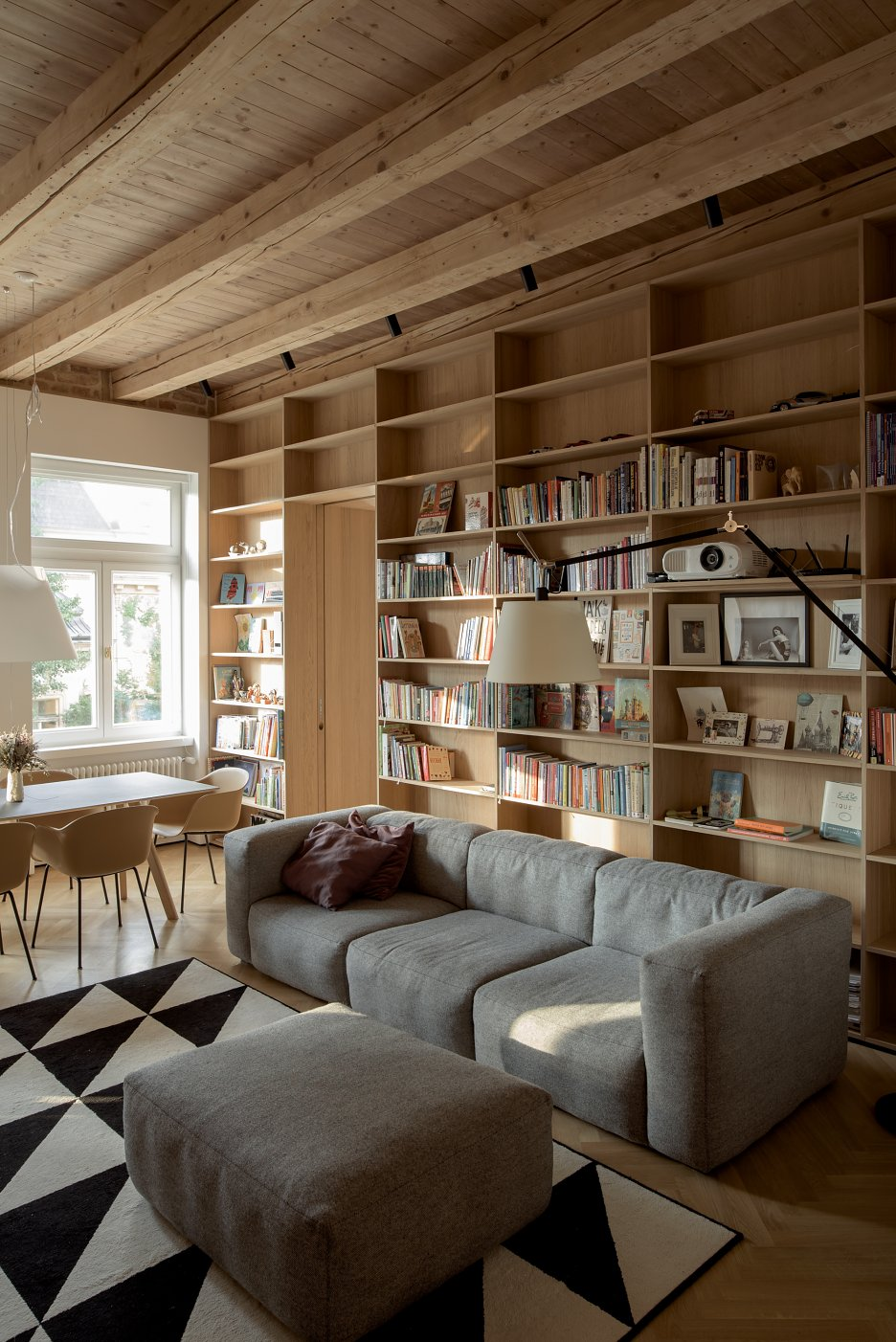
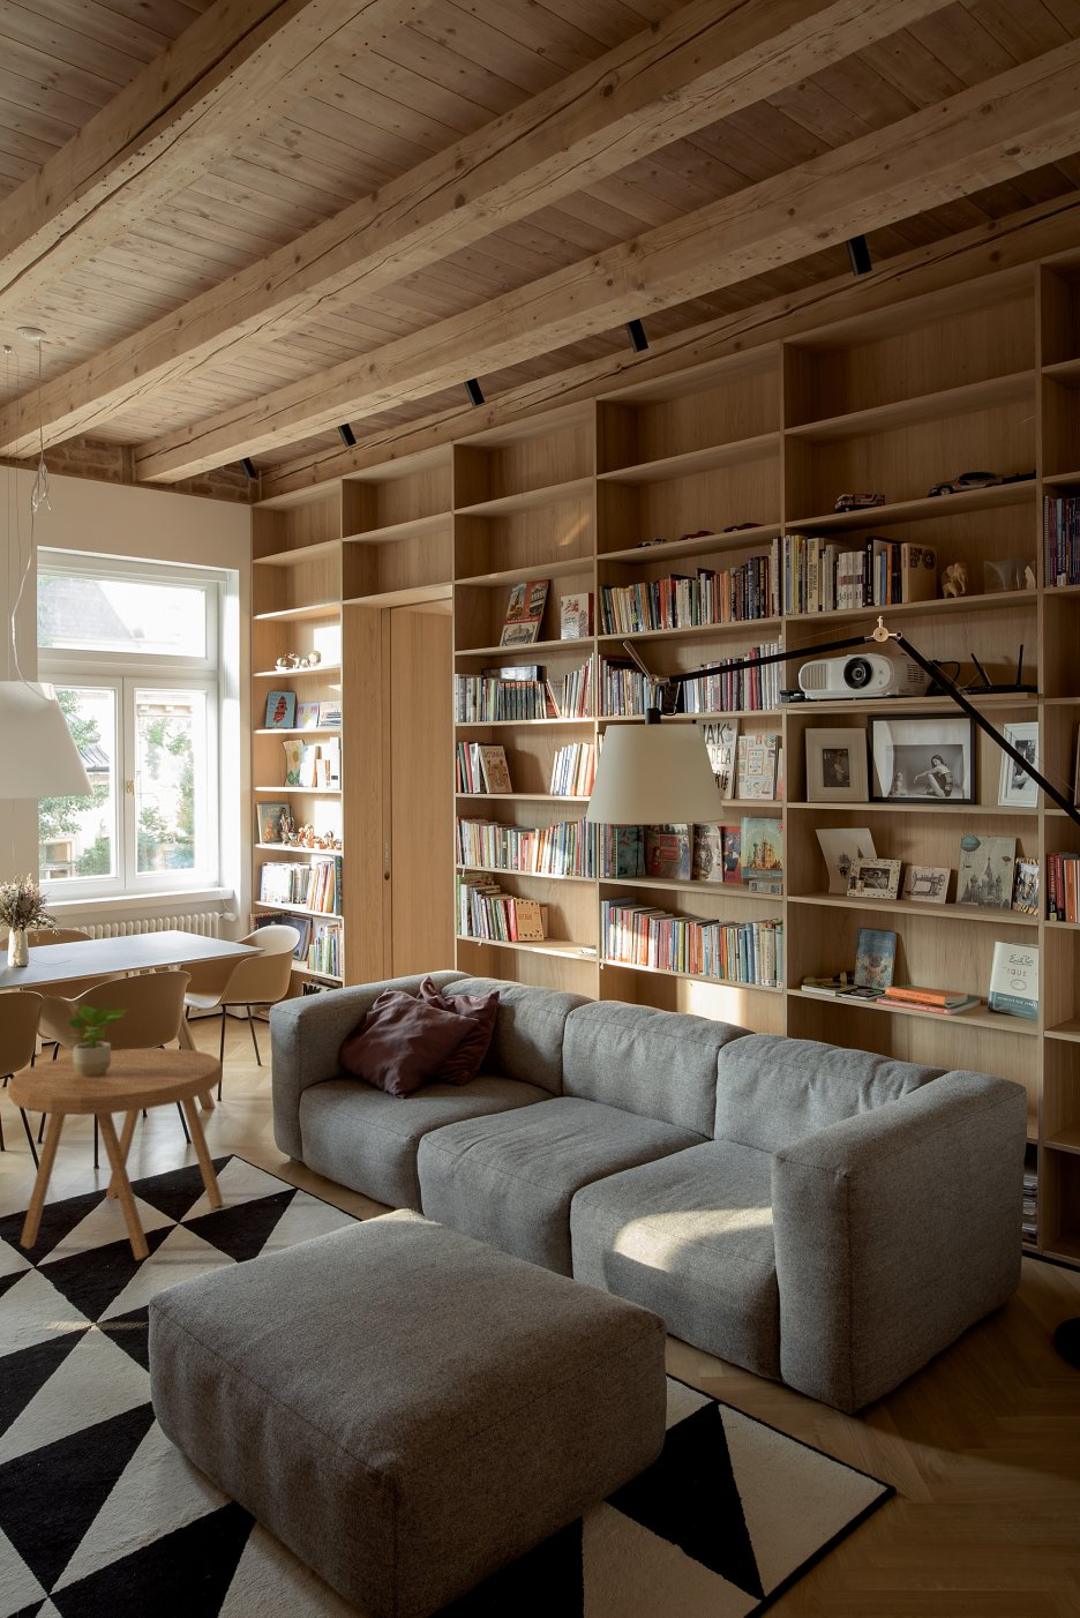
+ potted plant [66,999,129,1077]
+ side table [7,1047,224,1261]
